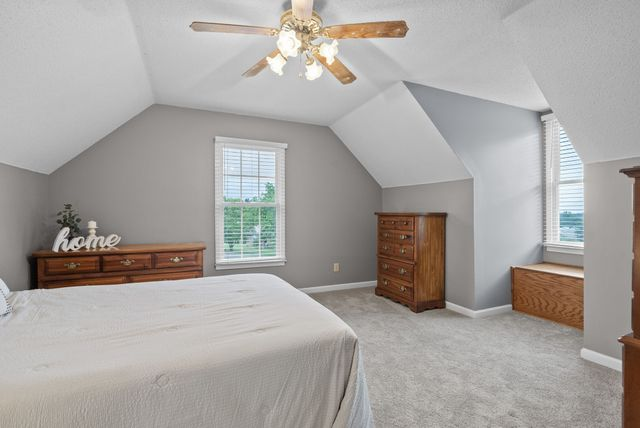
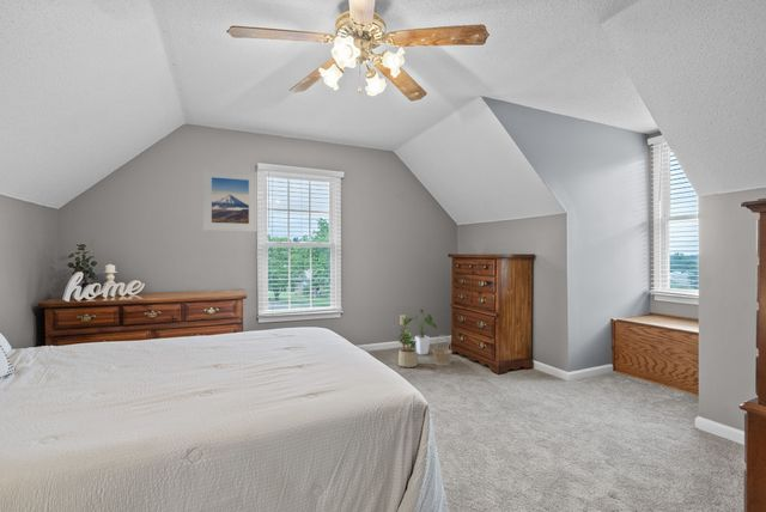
+ potted plant [397,316,419,368]
+ house plant [407,309,438,356]
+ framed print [201,167,259,233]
+ basket [431,334,454,367]
